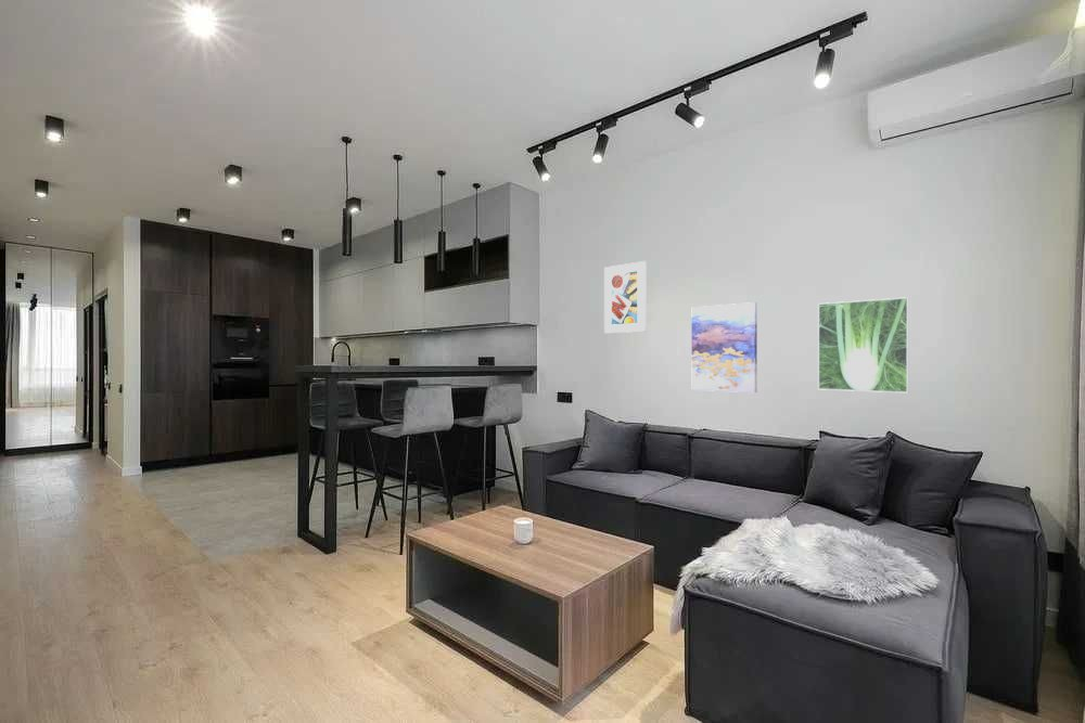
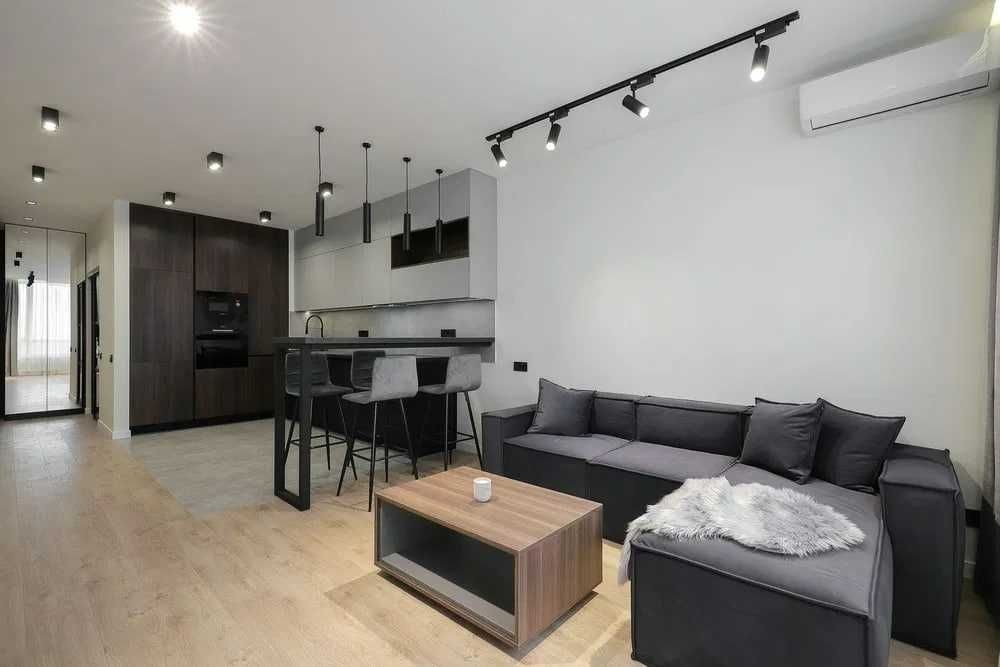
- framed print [817,296,910,393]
- wall art [691,301,758,393]
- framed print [603,260,647,334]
